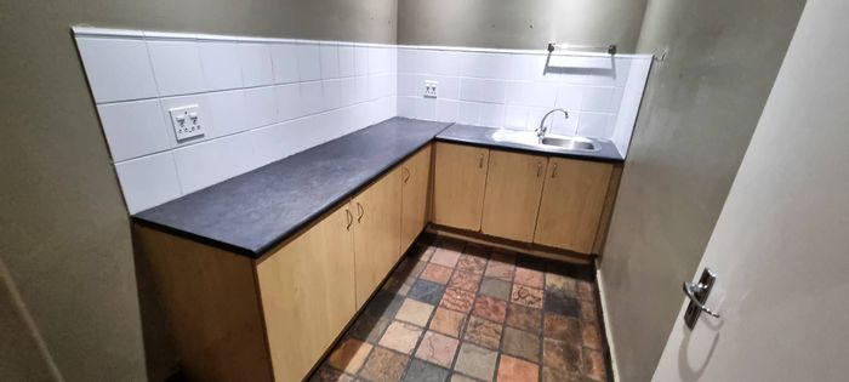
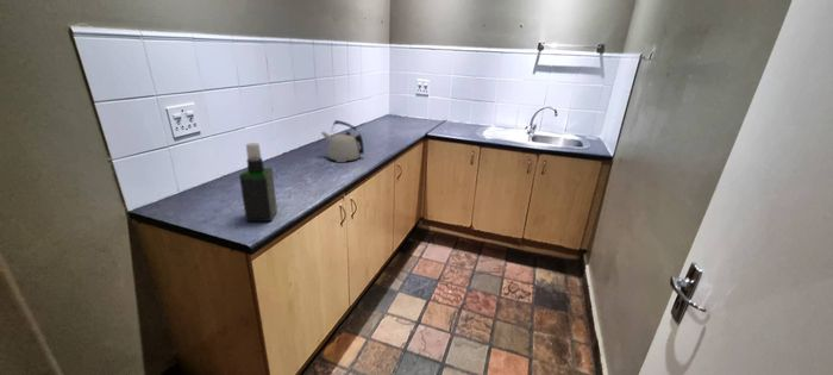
+ spray bottle [238,142,278,223]
+ kettle [320,119,365,163]
